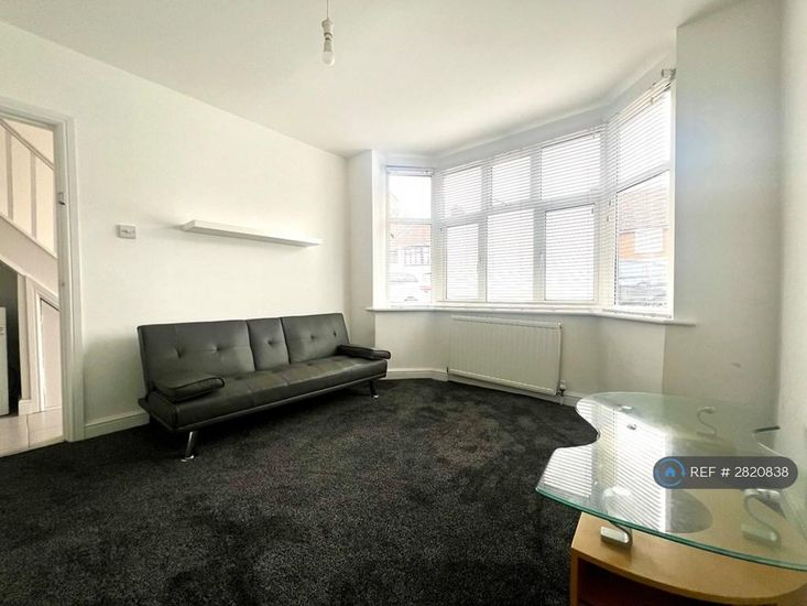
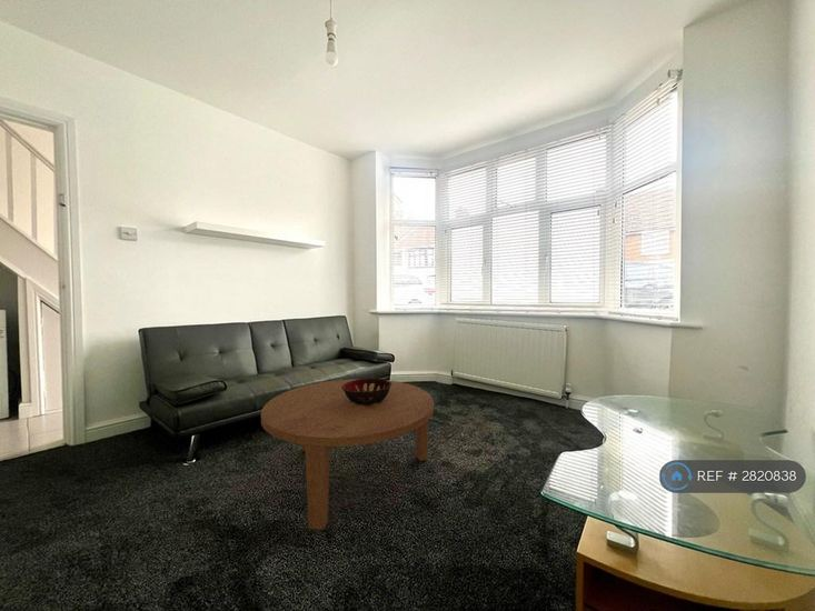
+ coffee table [260,378,435,531]
+ decorative bowl [341,377,391,404]
